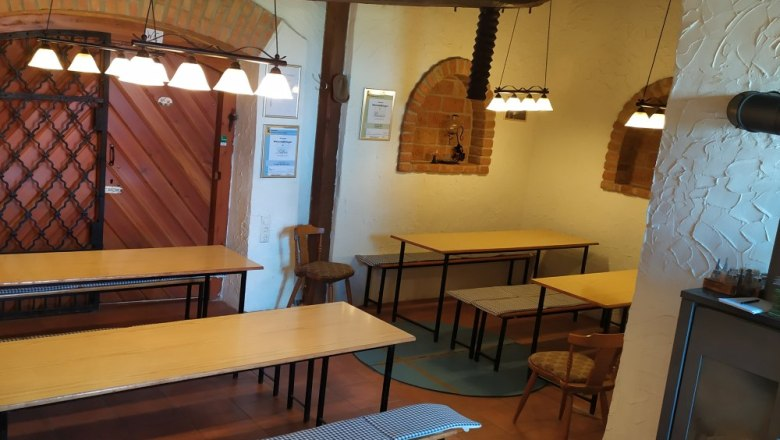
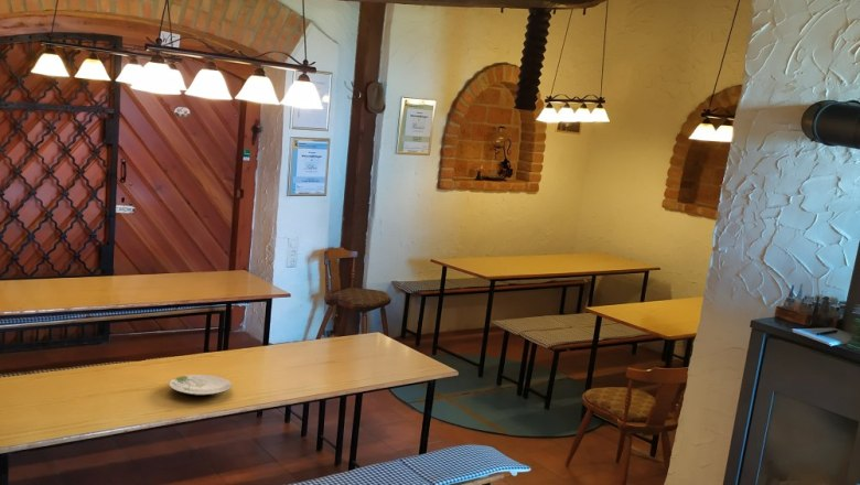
+ plate [168,374,233,397]
